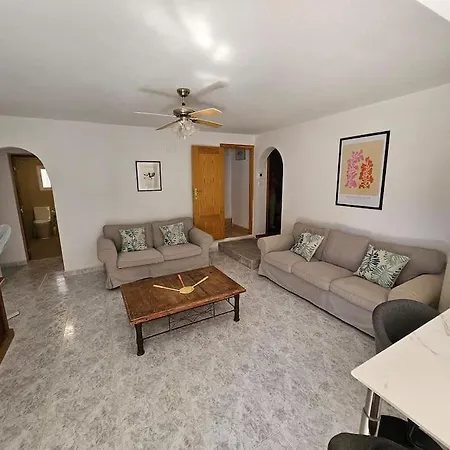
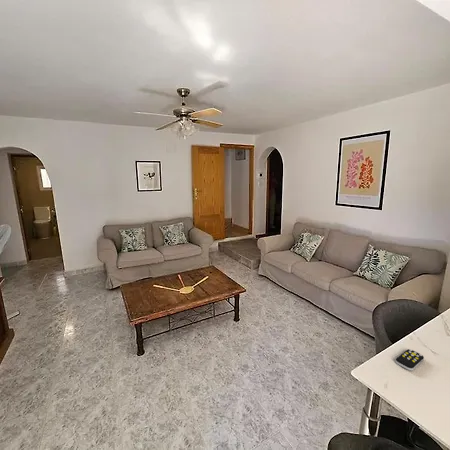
+ remote control [395,348,425,371]
